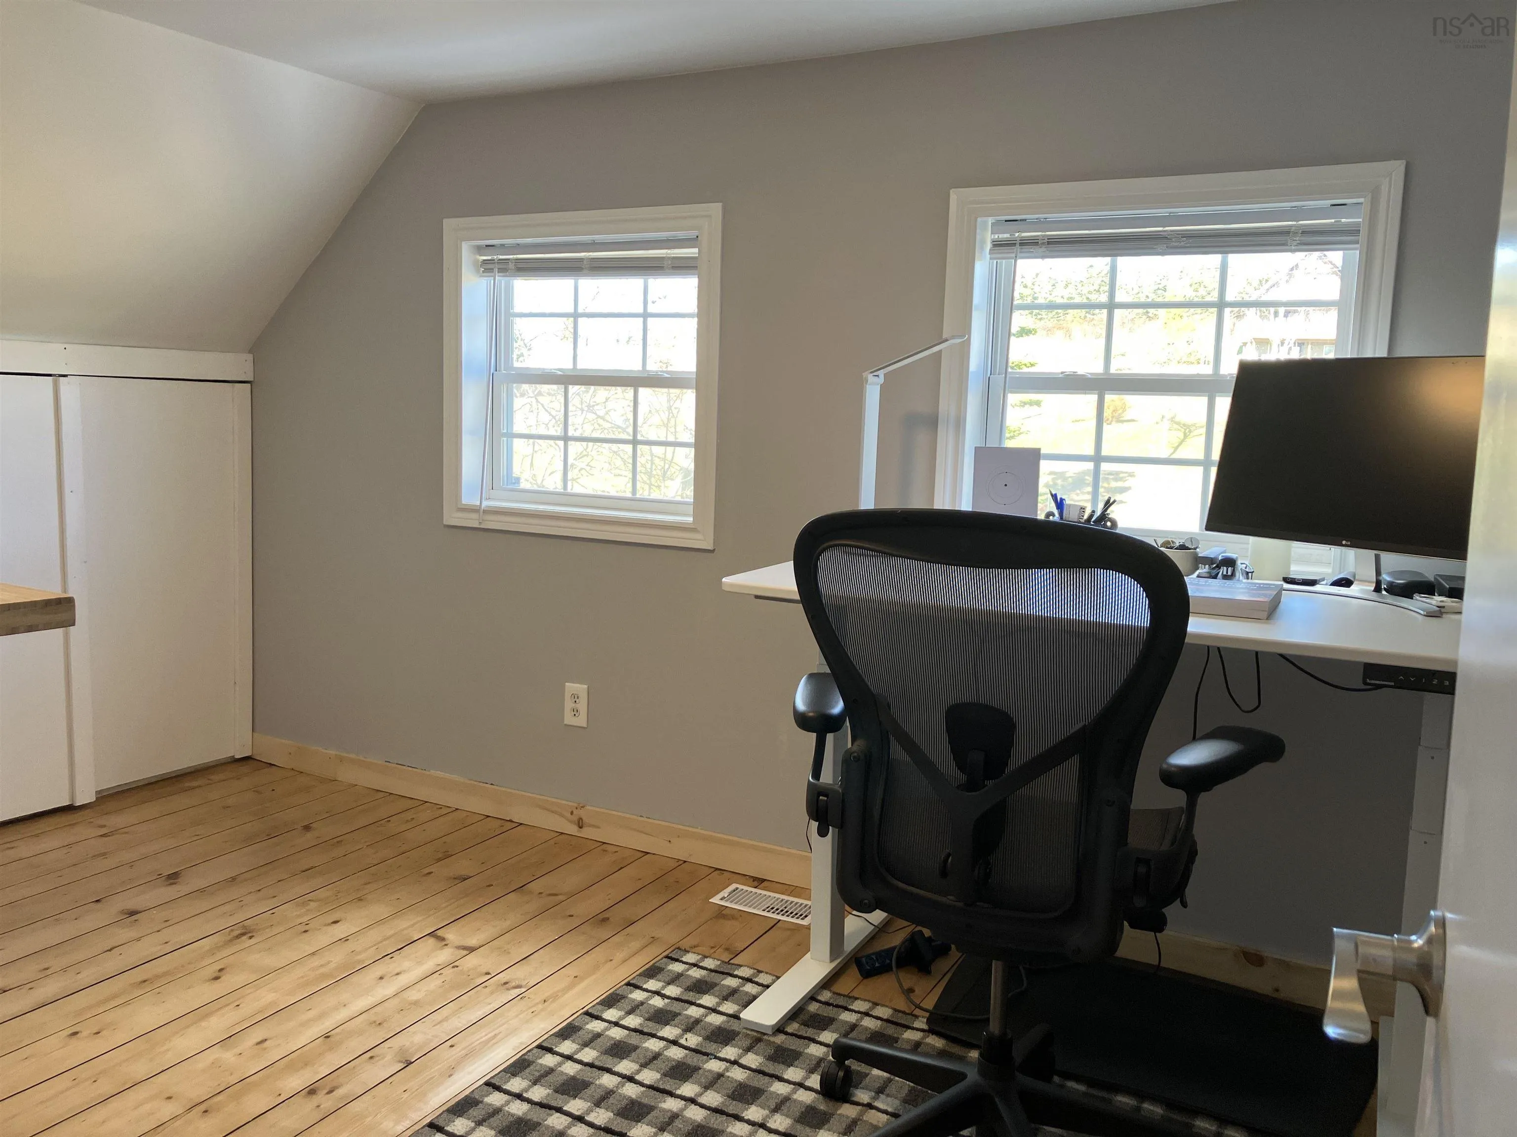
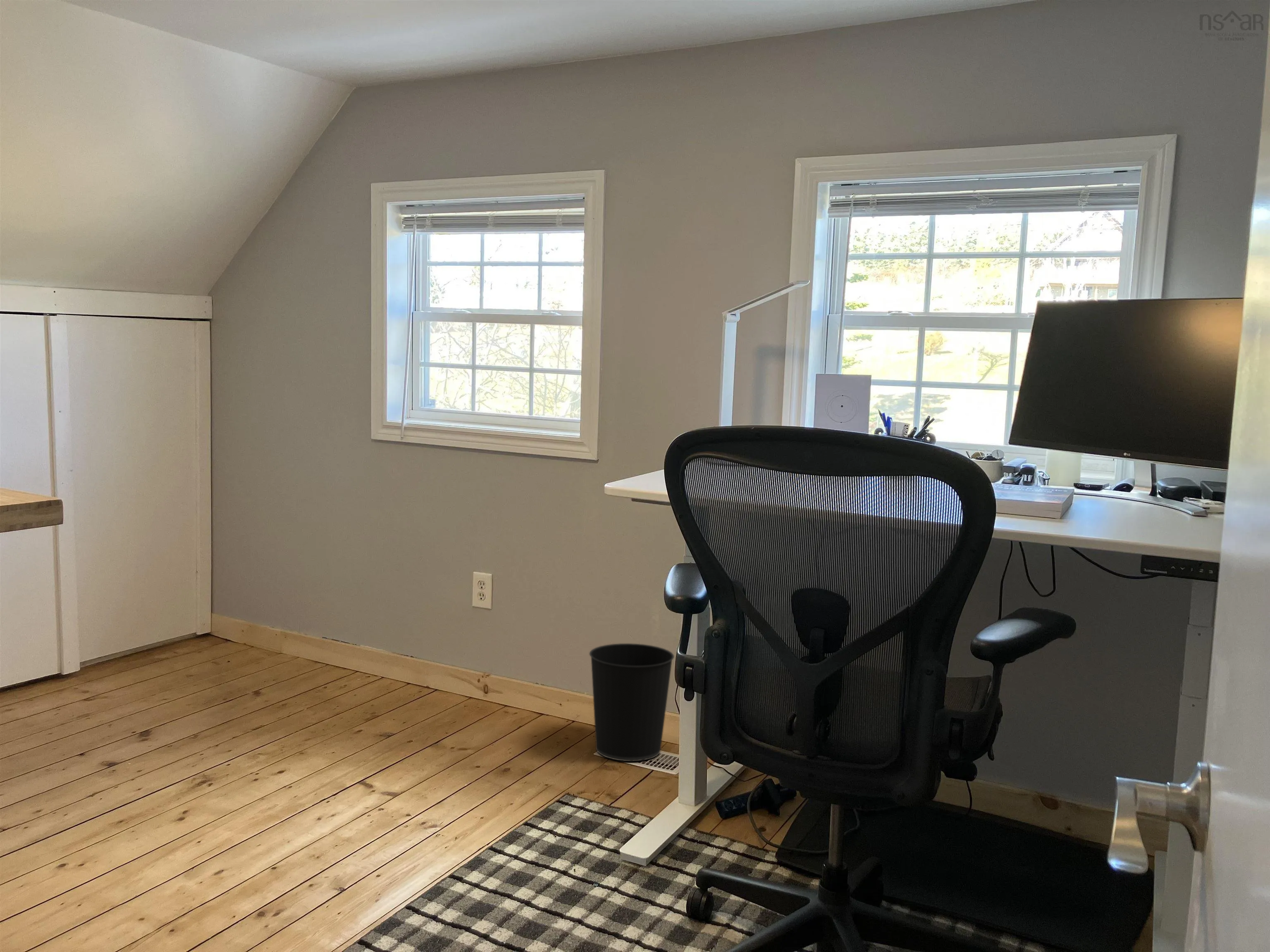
+ wastebasket [589,643,675,762]
